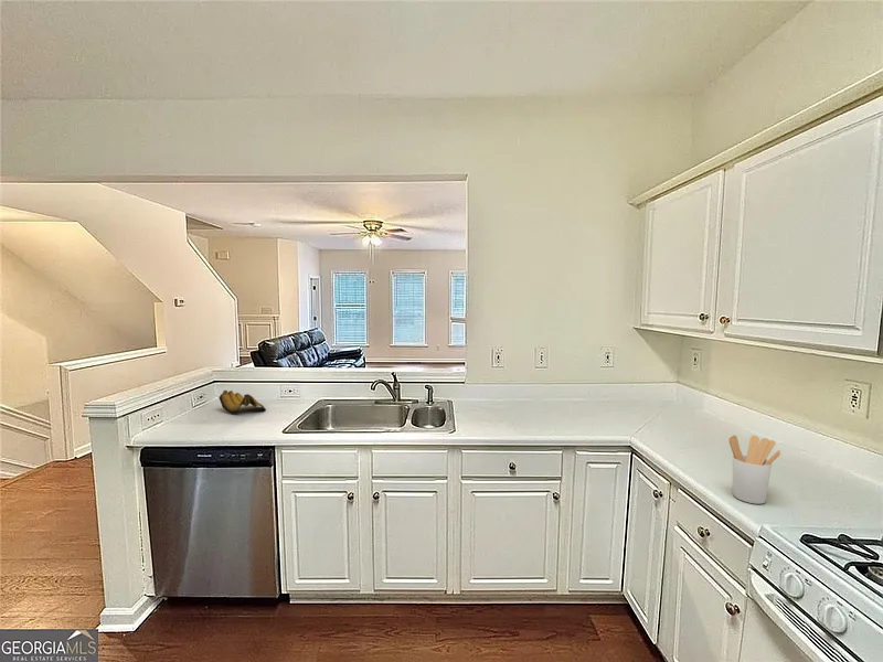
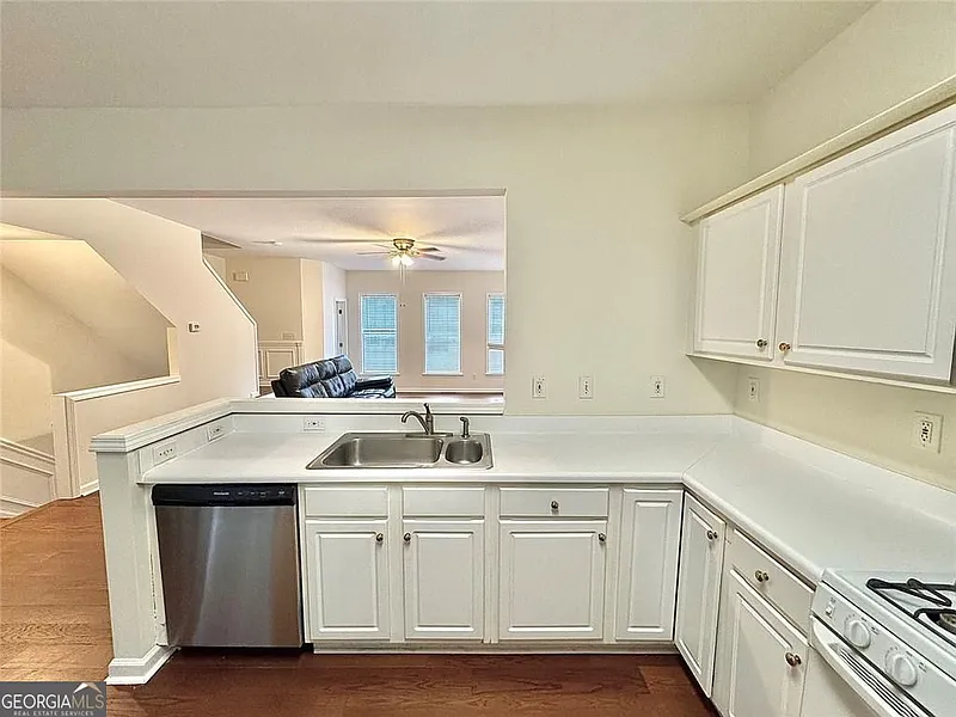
- banana bunch [219,389,267,415]
- utensil holder [727,435,781,505]
